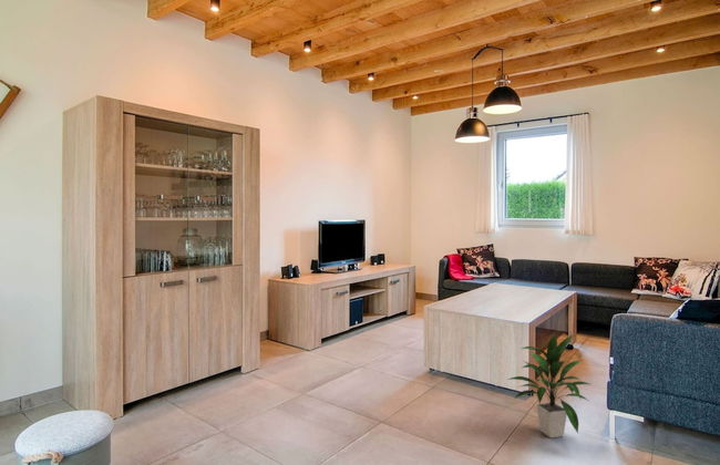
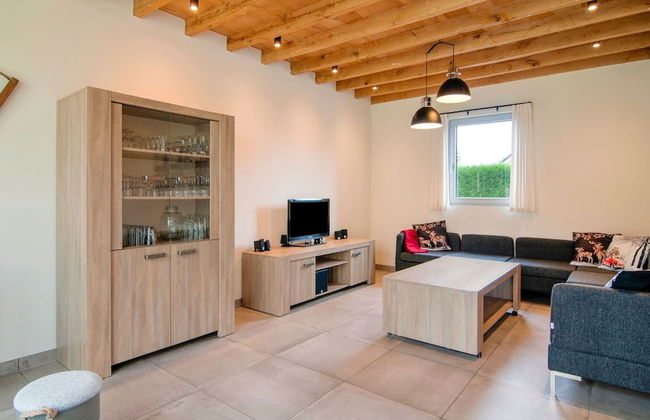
- indoor plant [506,332,592,438]
